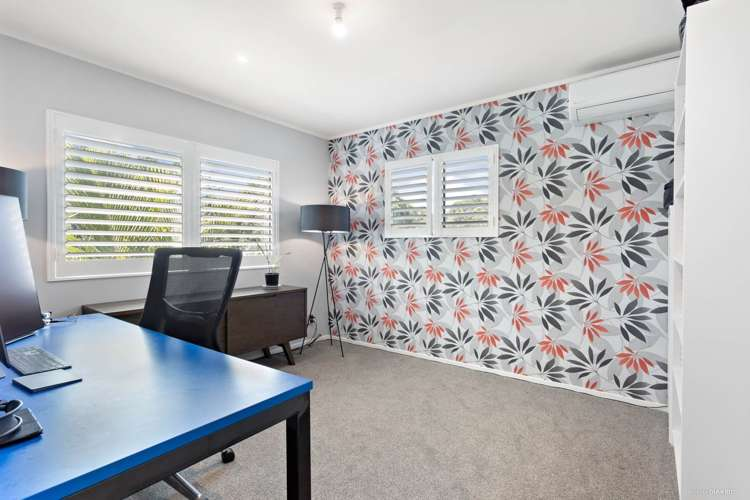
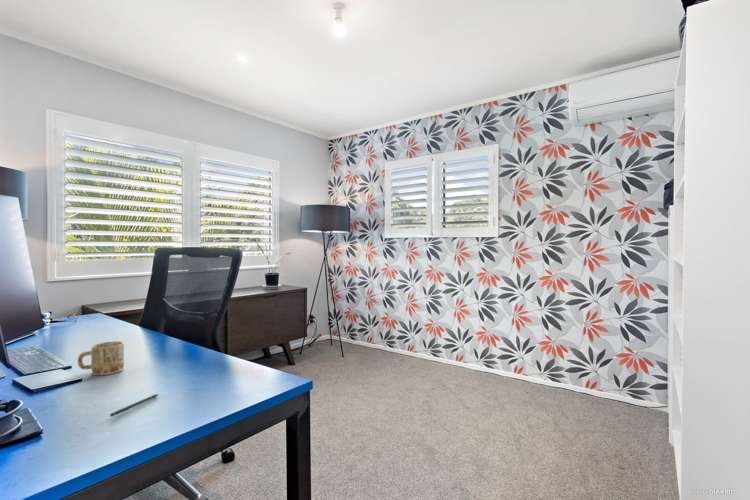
+ mug [77,340,125,376]
+ pen [109,393,160,418]
